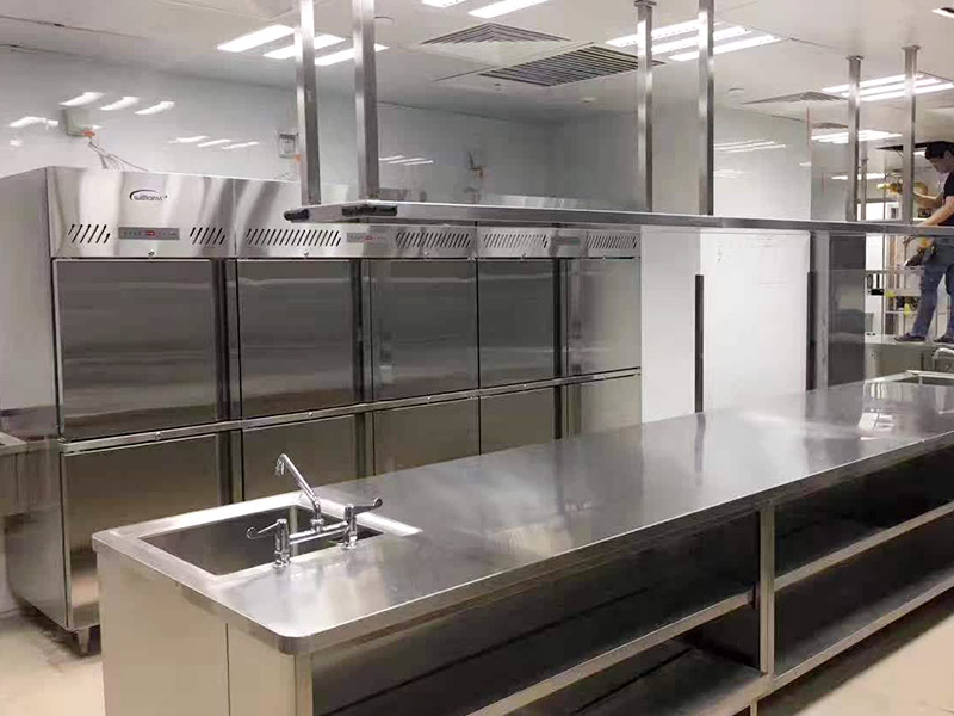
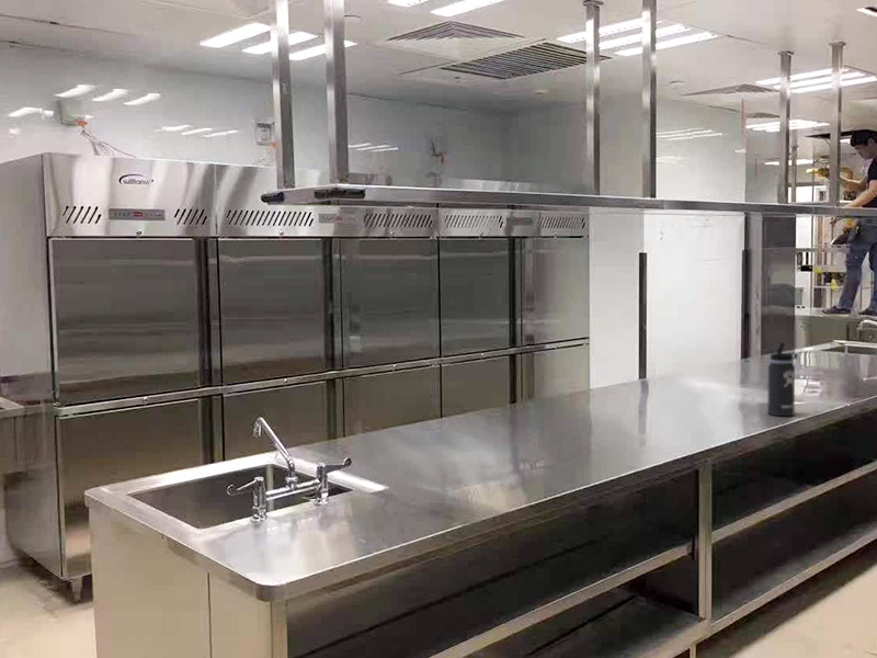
+ thermos bottle [766,341,799,417]
